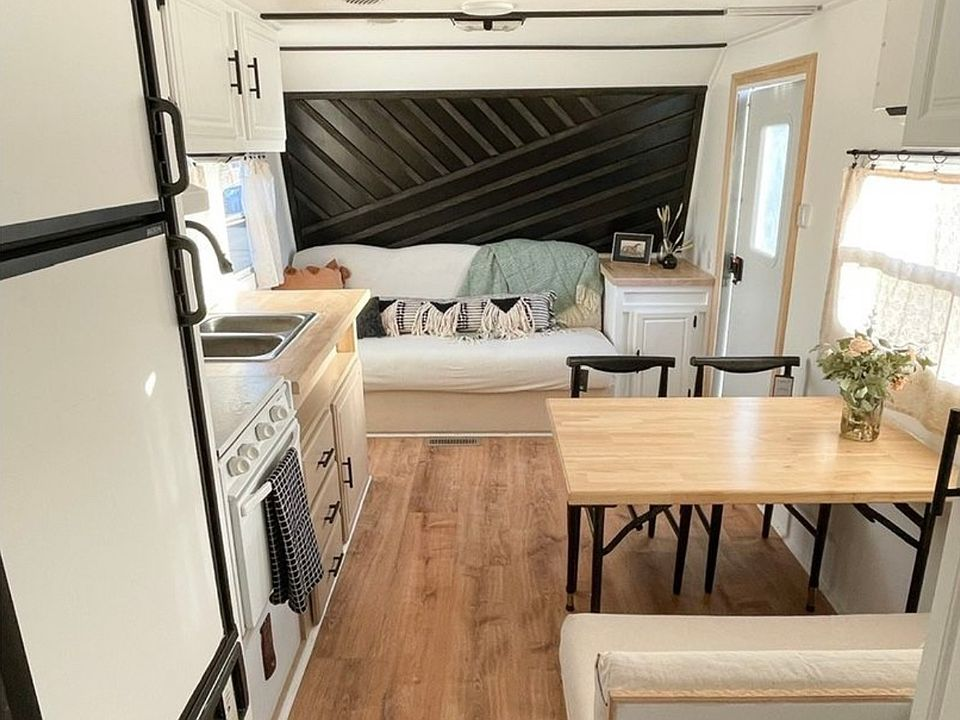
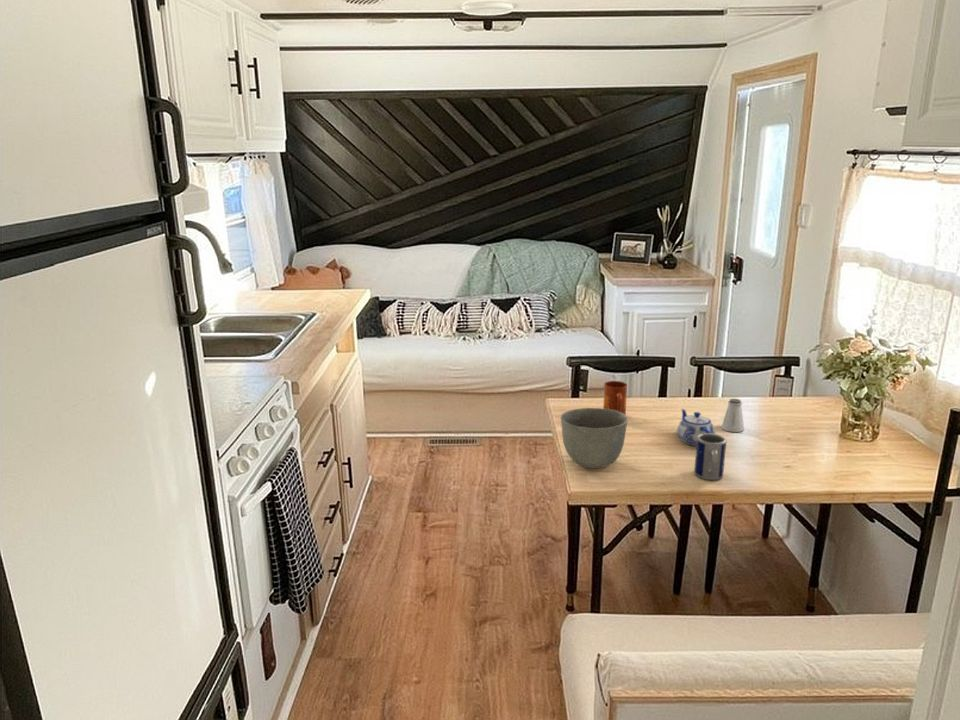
+ mug [693,433,727,481]
+ saltshaker [720,398,745,433]
+ mug [602,380,628,416]
+ teapot [676,408,716,447]
+ bowl [560,407,629,469]
